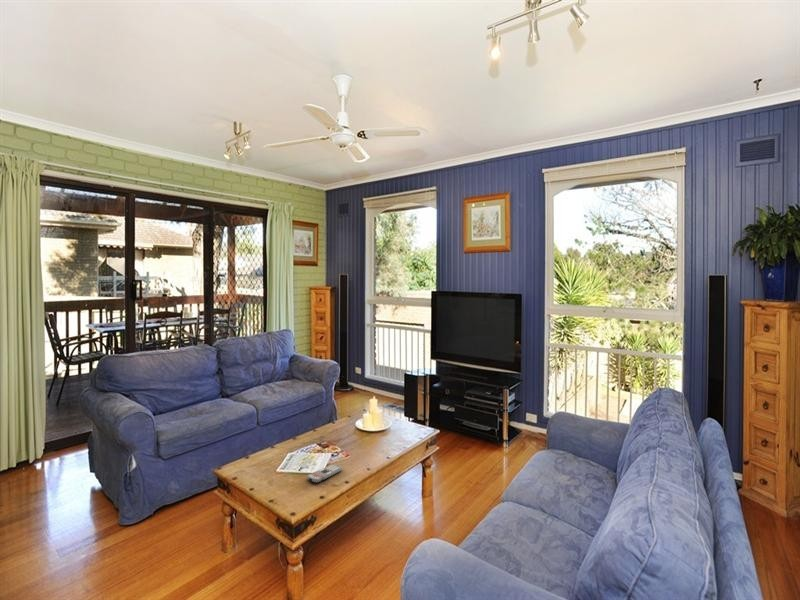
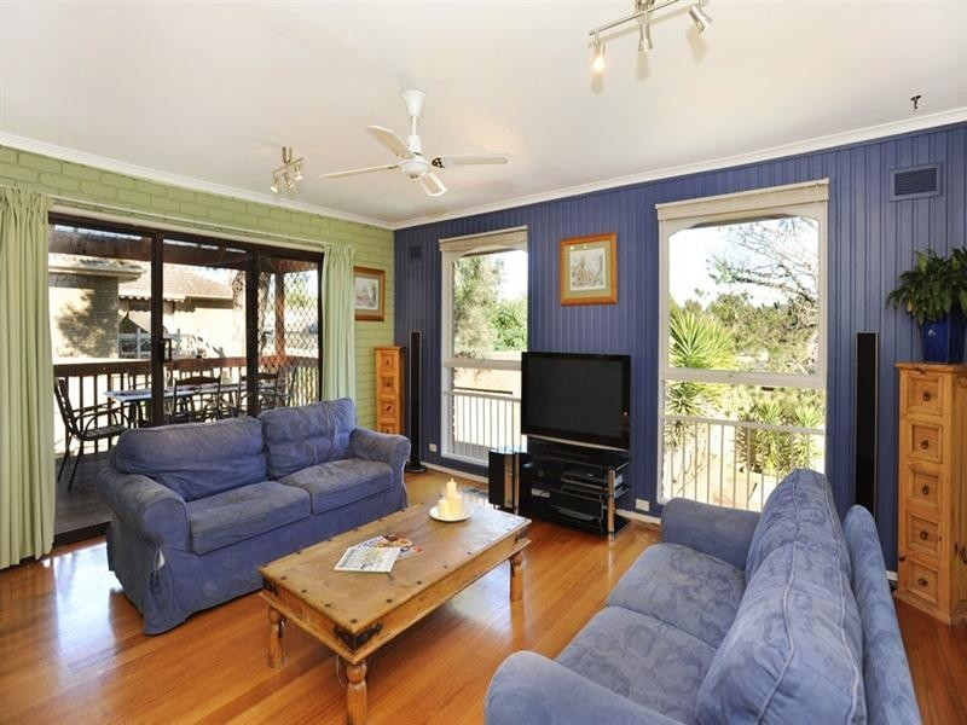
- remote control [306,464,343,484]
